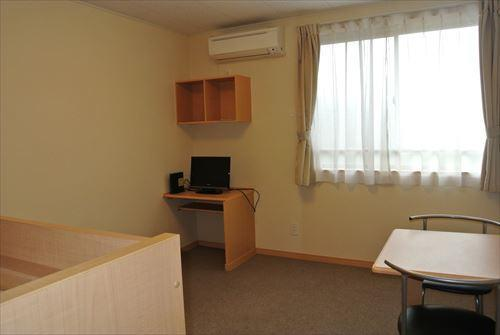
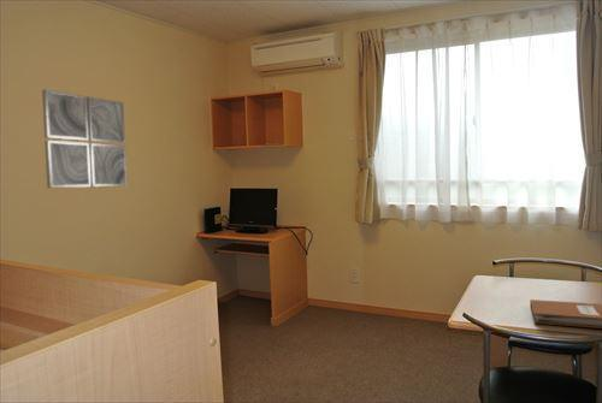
+ wall art [41,88,129,189]
+ notebook [529,298,602,330]
